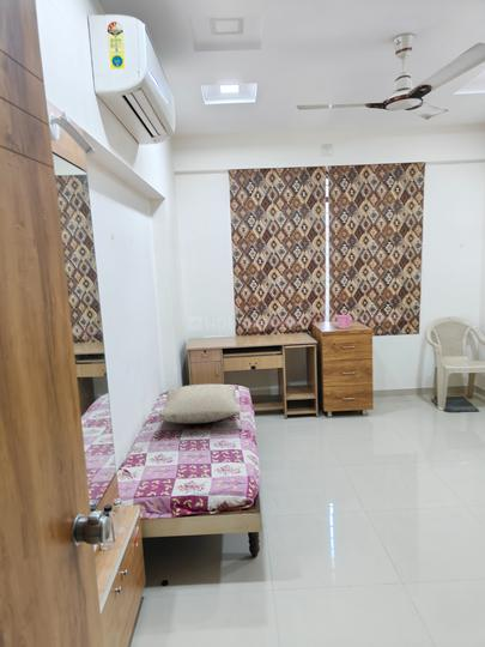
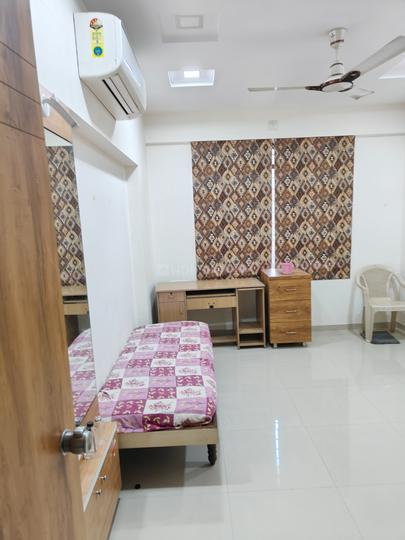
- pillow [158,383,242,425]
